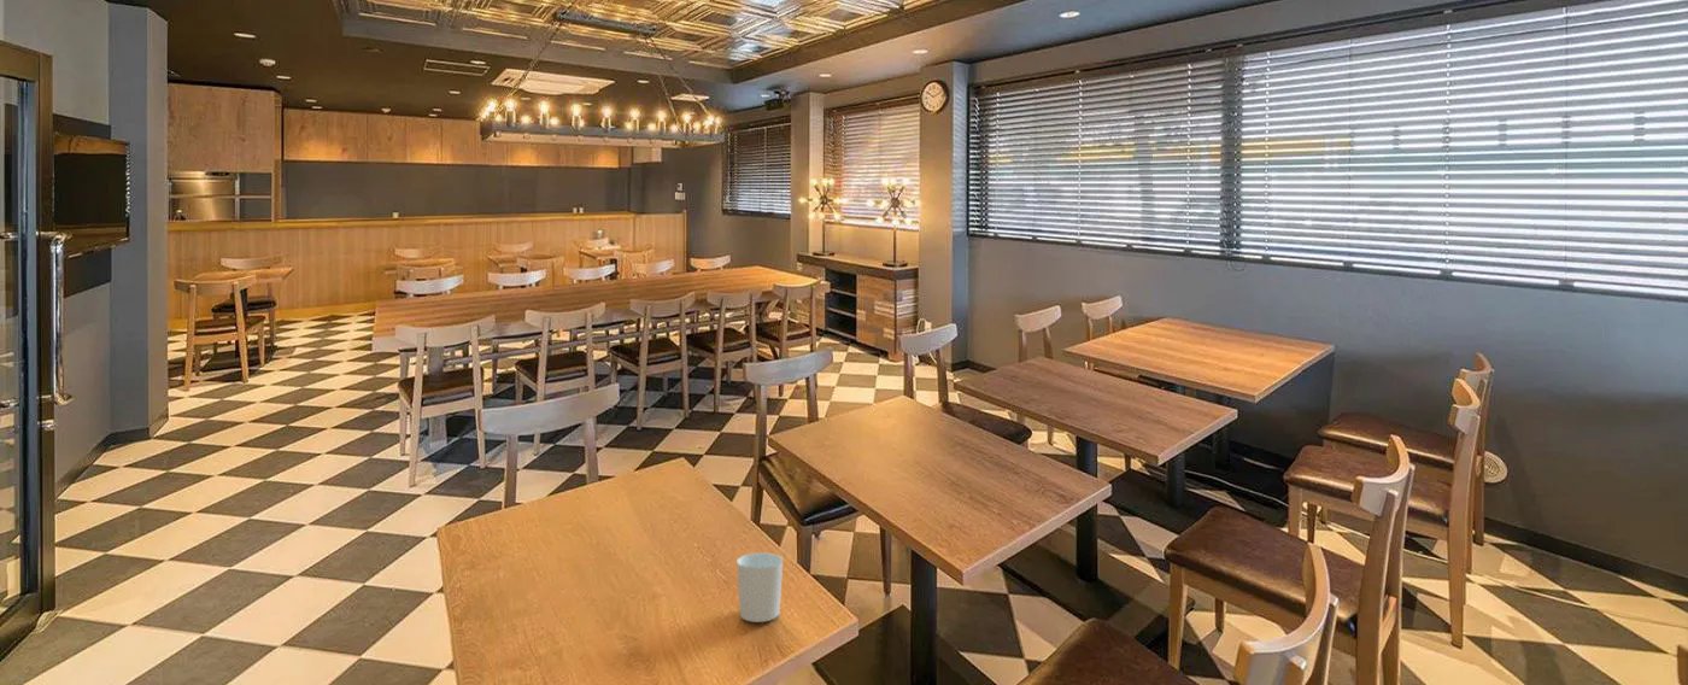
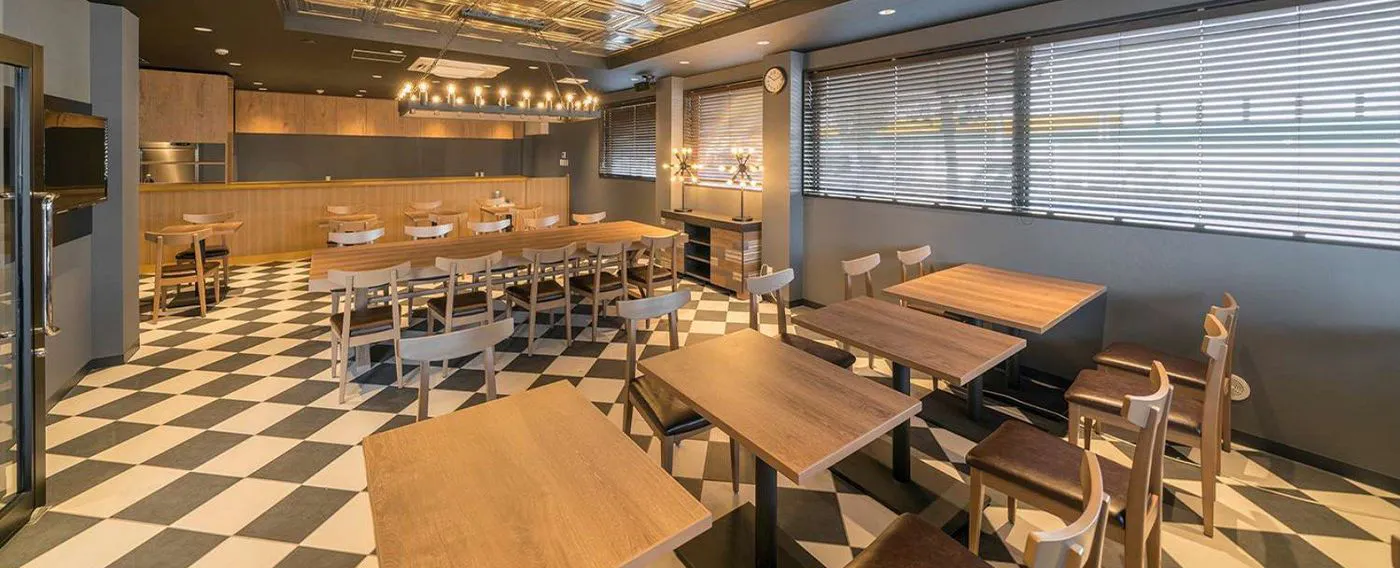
- cup [735,551,784,623]
